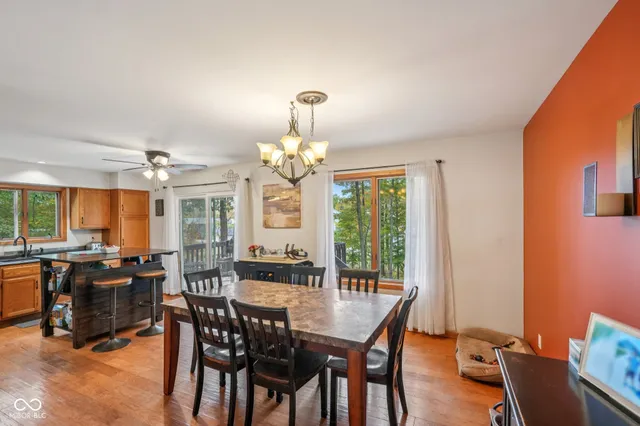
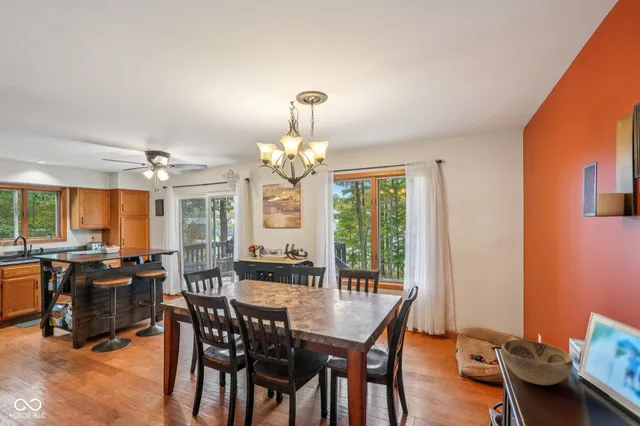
+ decorative bowl [500,338,574,386]
